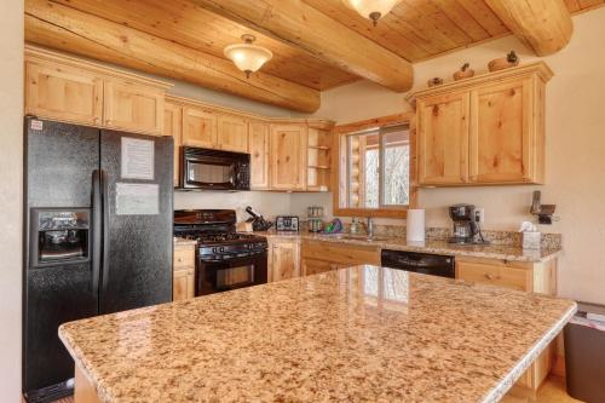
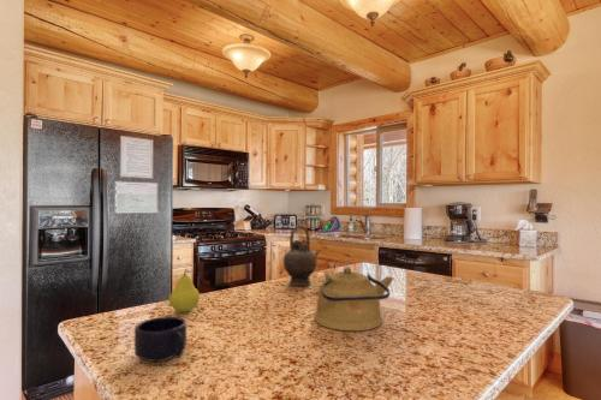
+ teapot [282,225,322,287]
+ fruit [168,268,201,314]
+ mug [133,316,188,363]
+ kettle [314,265,395,332]
